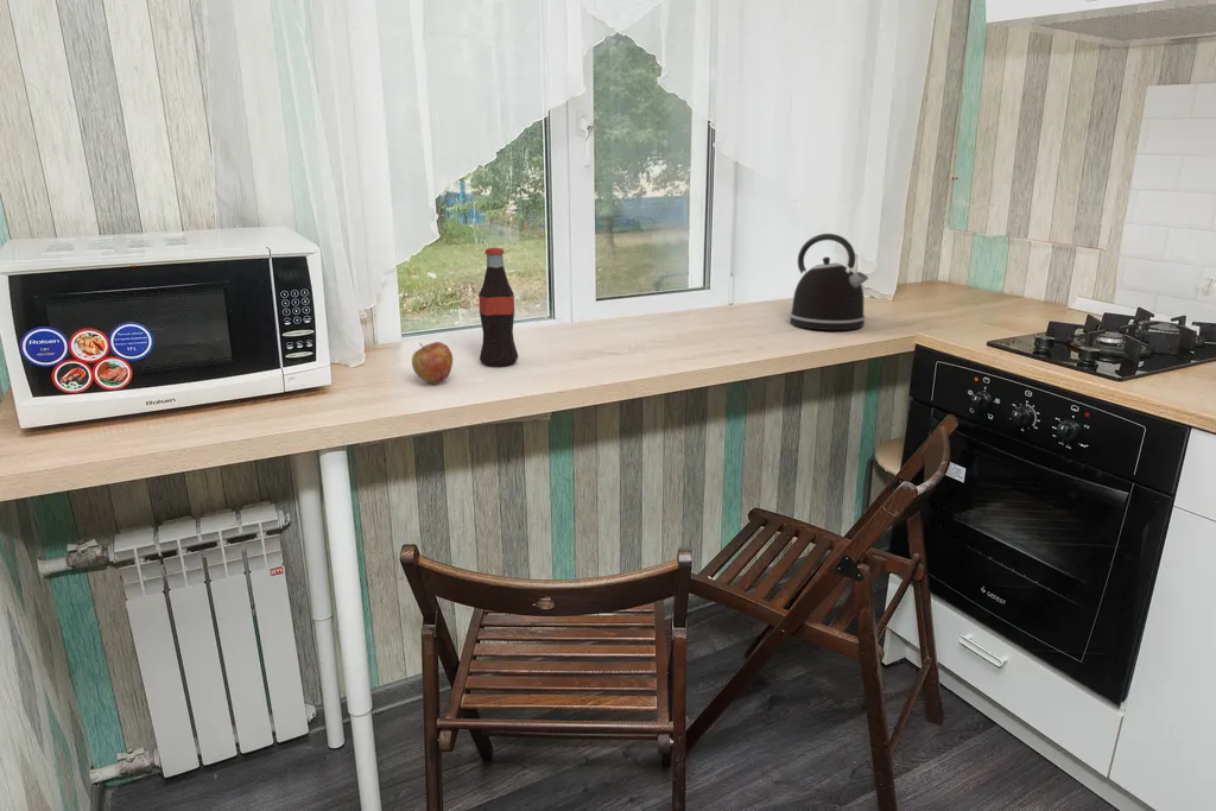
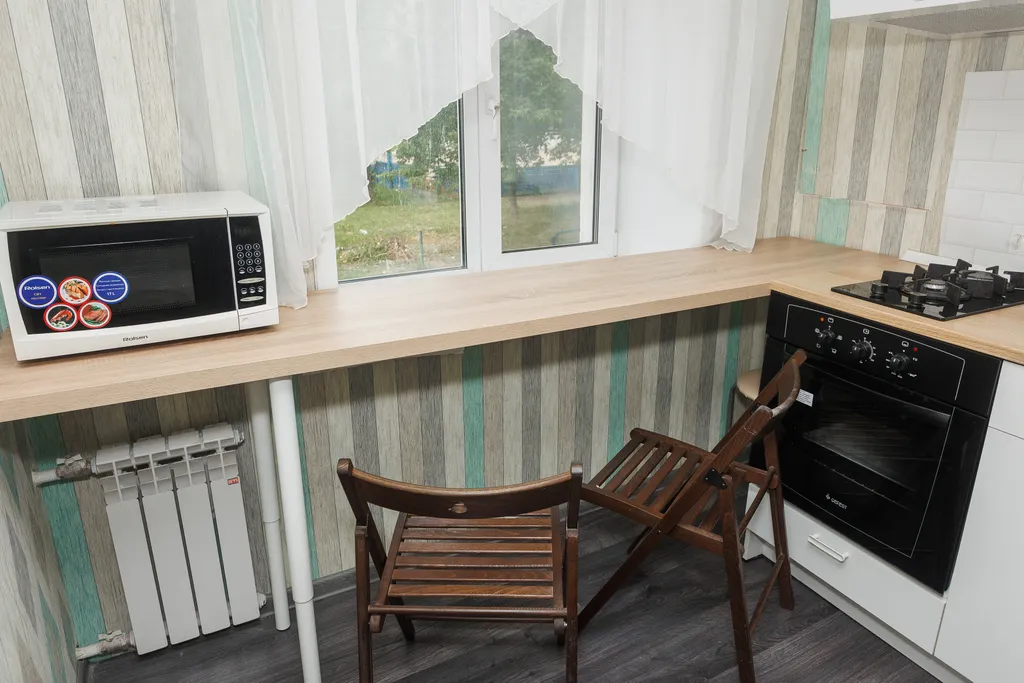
- apple [411,341,454,385]
- kettle [788,233,869,331]
- bottle [477,247,519,367]
